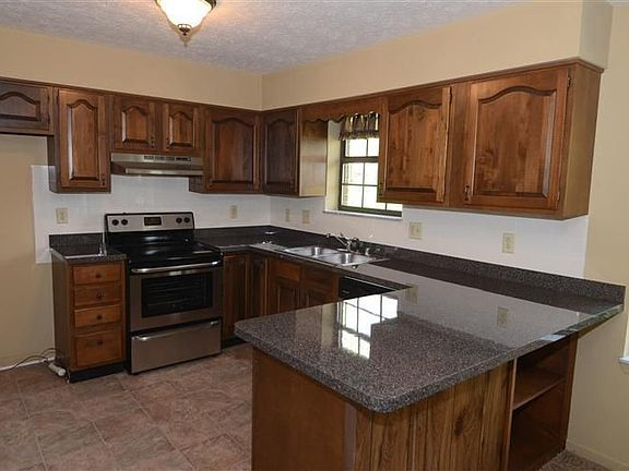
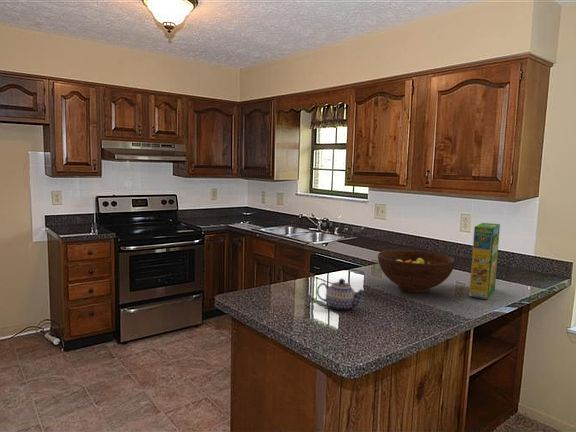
+ teapot [316,278,365,311]
+ cereal box [468,222,501,301]
+ fruit bowl [377,249,456,294]
